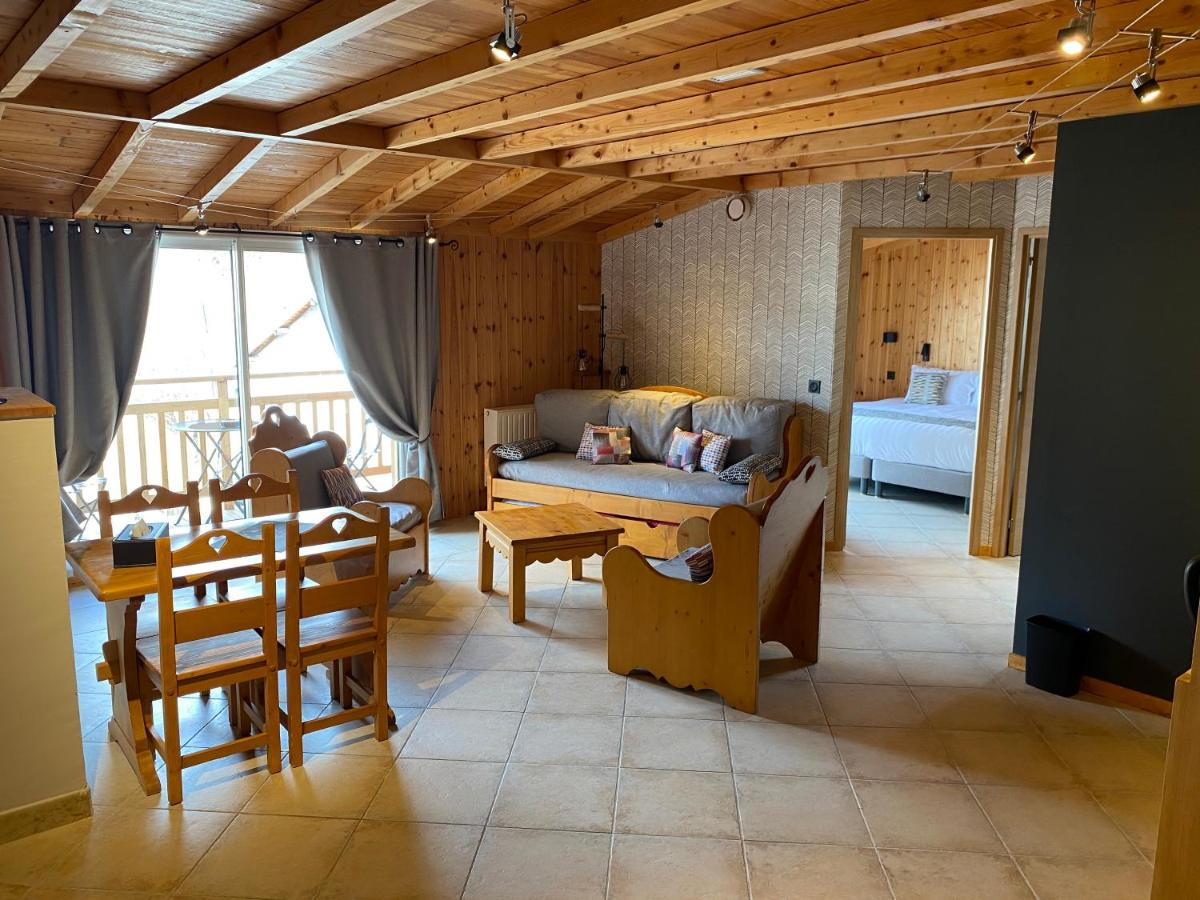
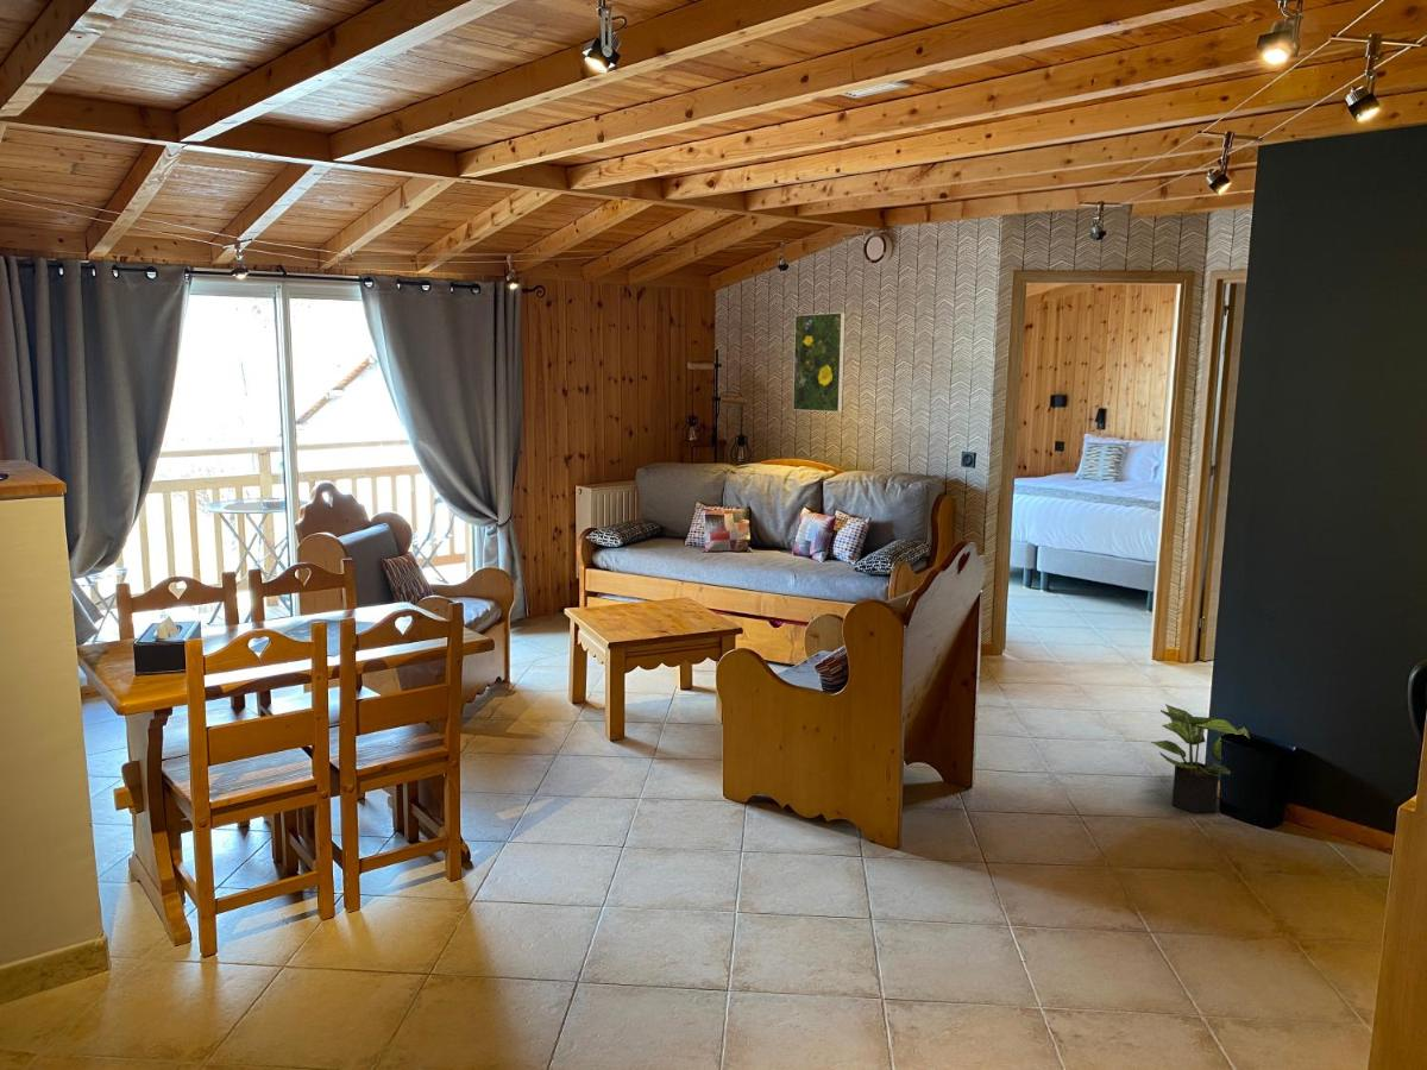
+ potted plant [1150,703,1251,814]
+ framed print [792,311,847,414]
